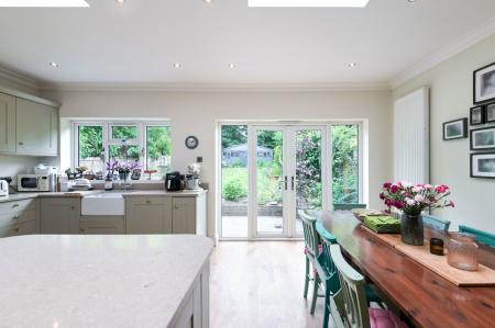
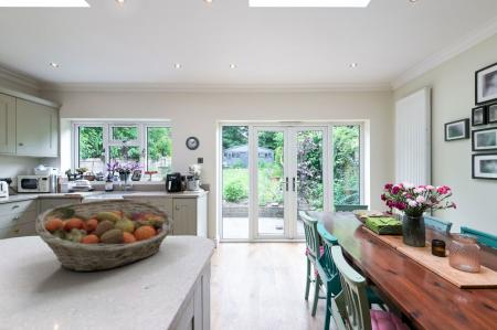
+ fruit basket [34,198,176,273]
